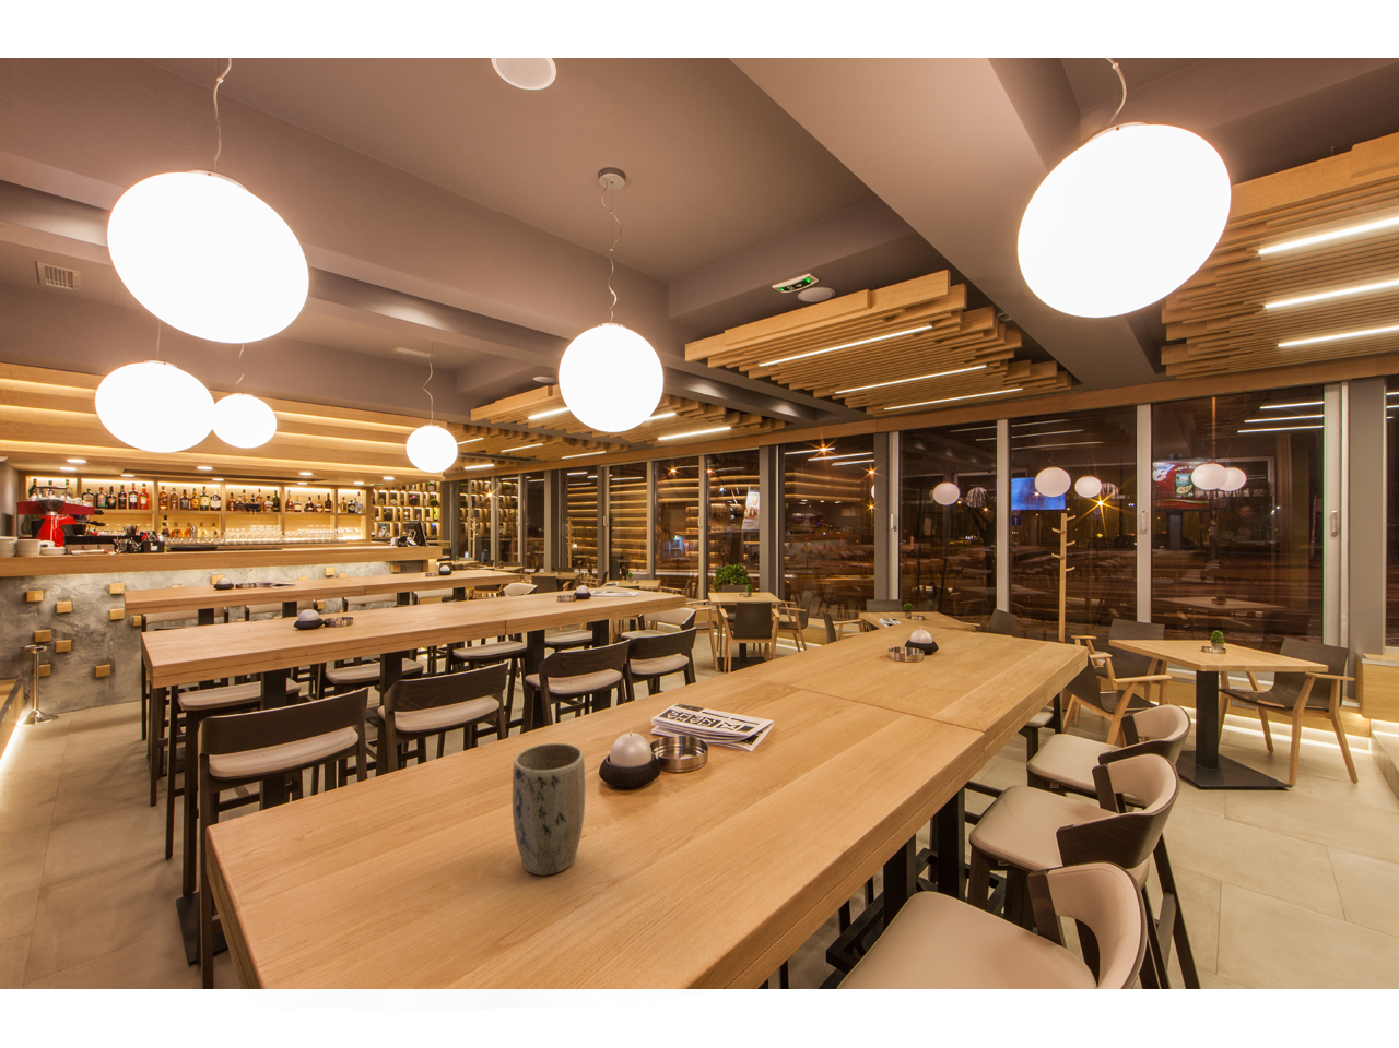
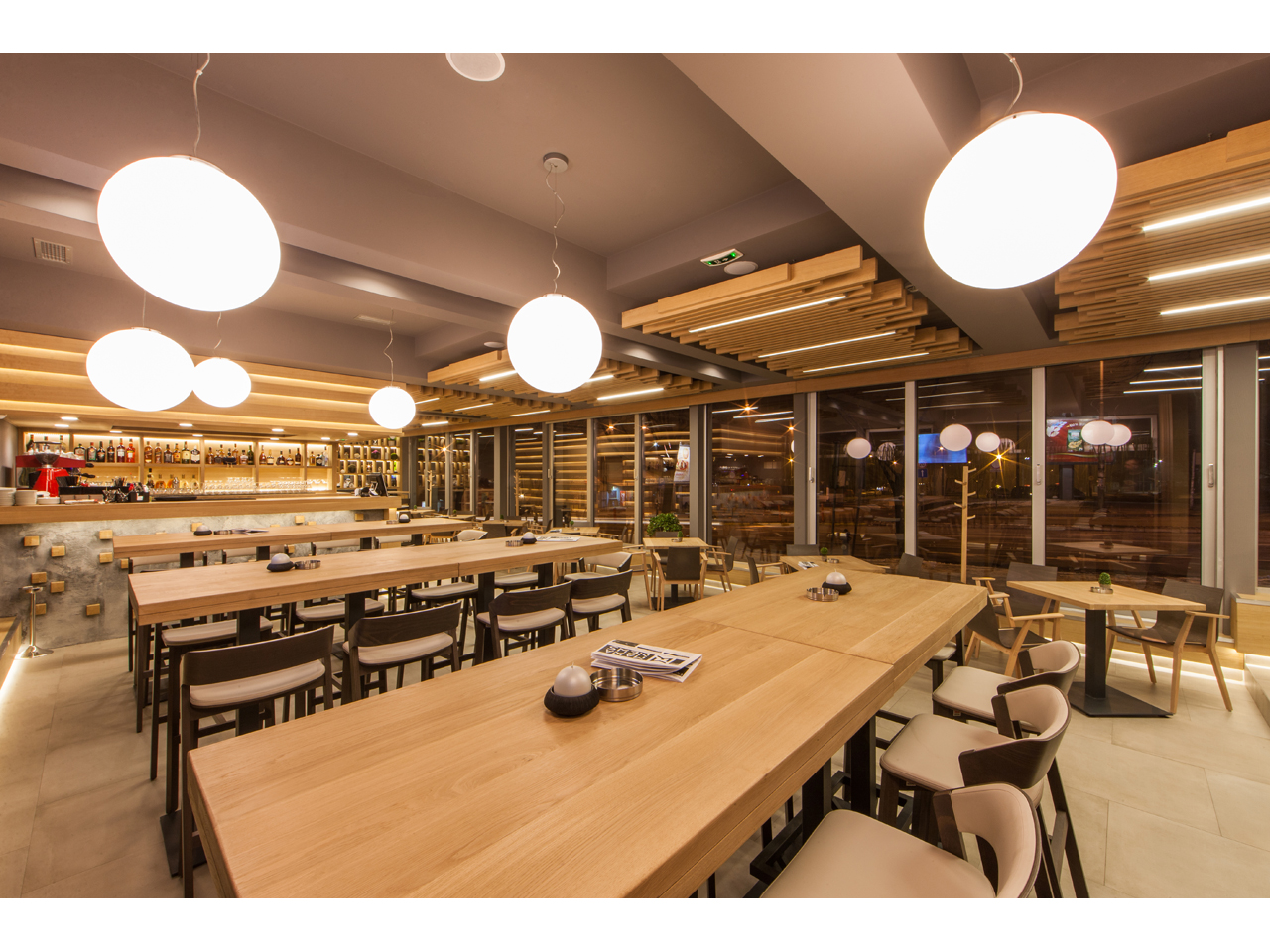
- plant pot [511,742,586,876]
